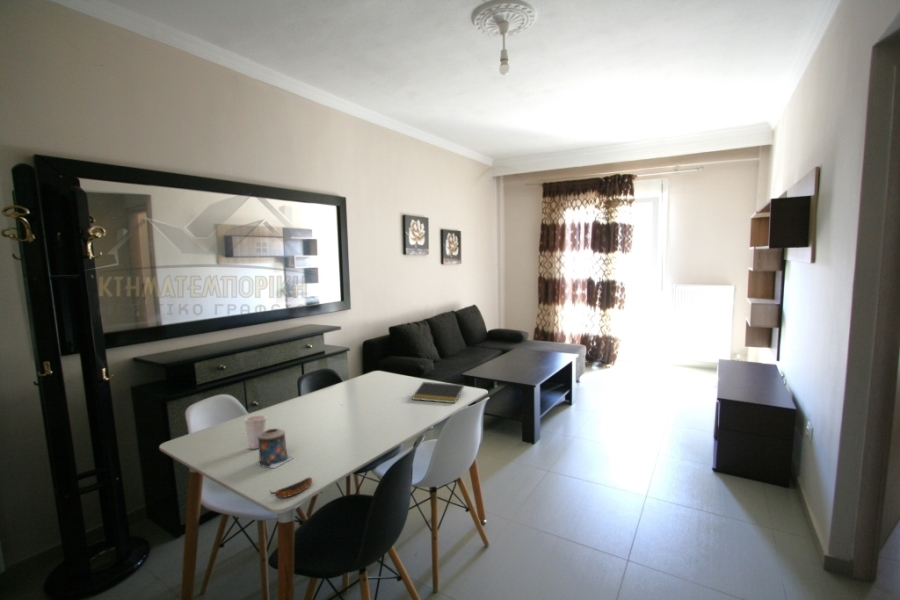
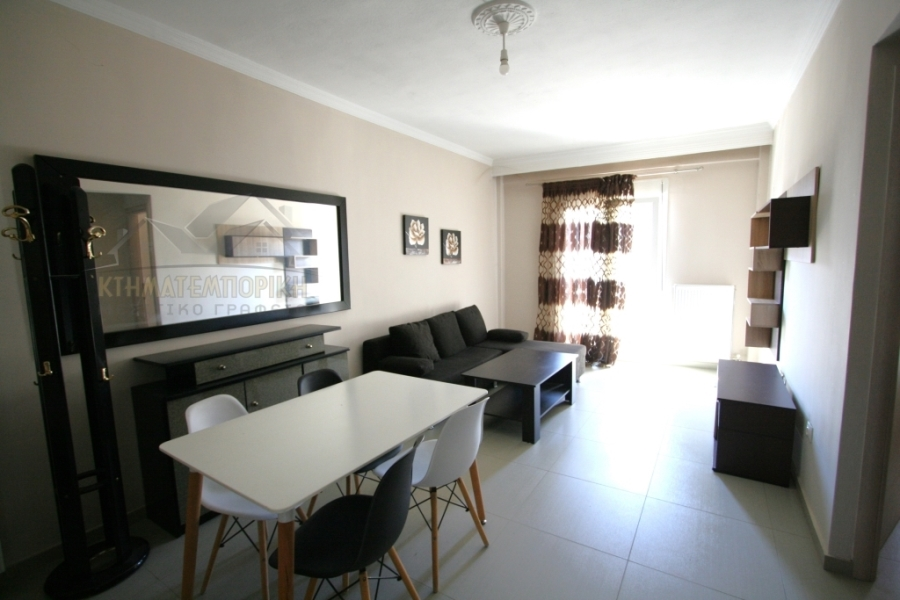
- banana [269,476,313,499]
- candle [258,427,295,469]
- notepad [411,381,465,404]
- cup [243,414,268,450]
